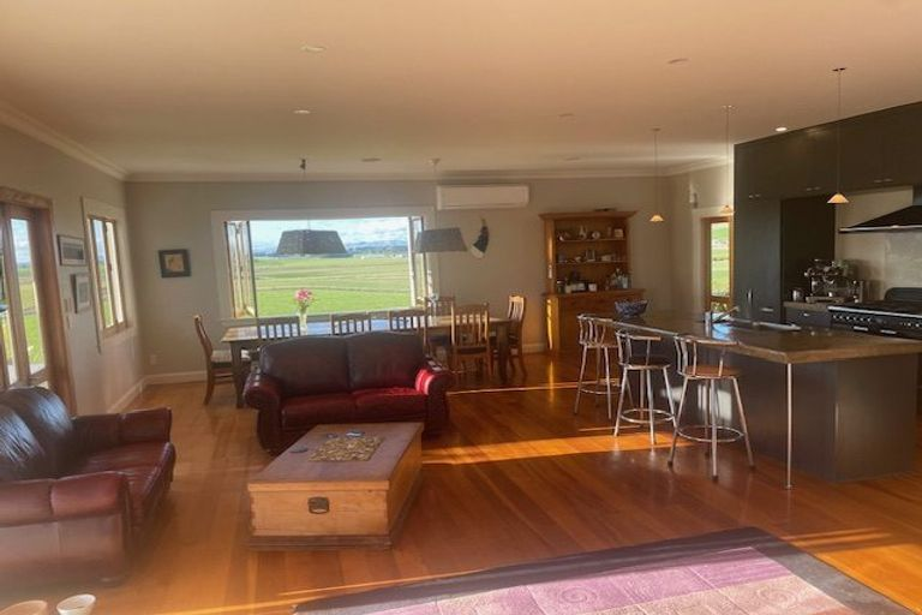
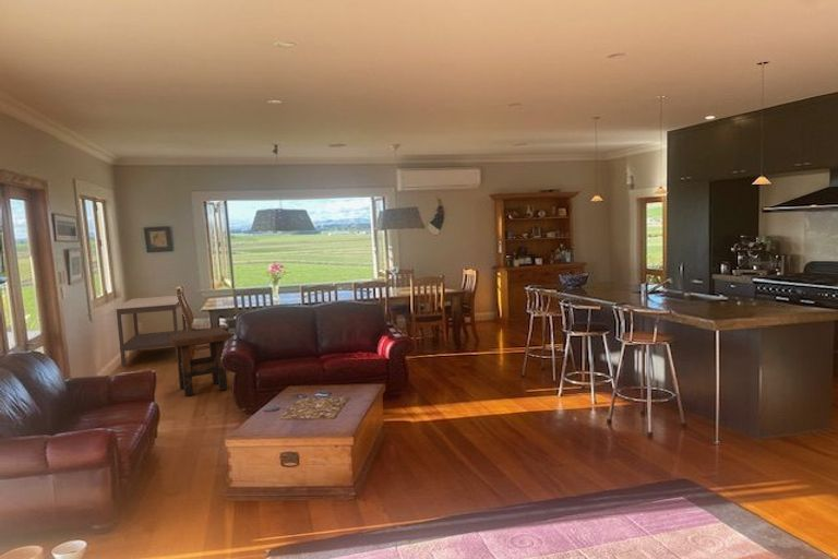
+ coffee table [115,295,188,367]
+ side table [167,326,234,397]
